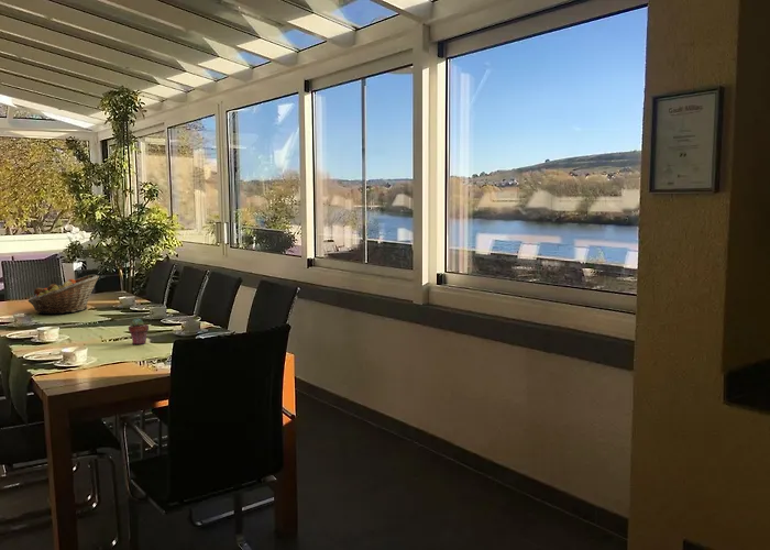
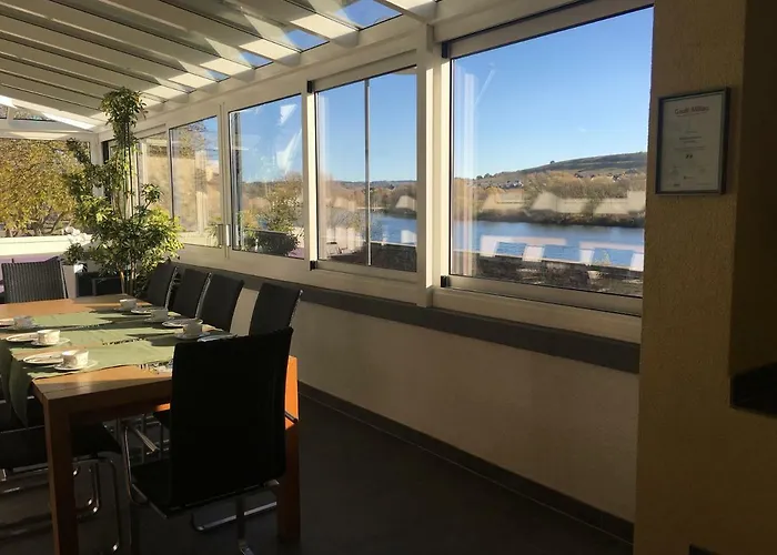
- potted succulent [128,318,150,345]
- fruit basket [28,274,100,315]
